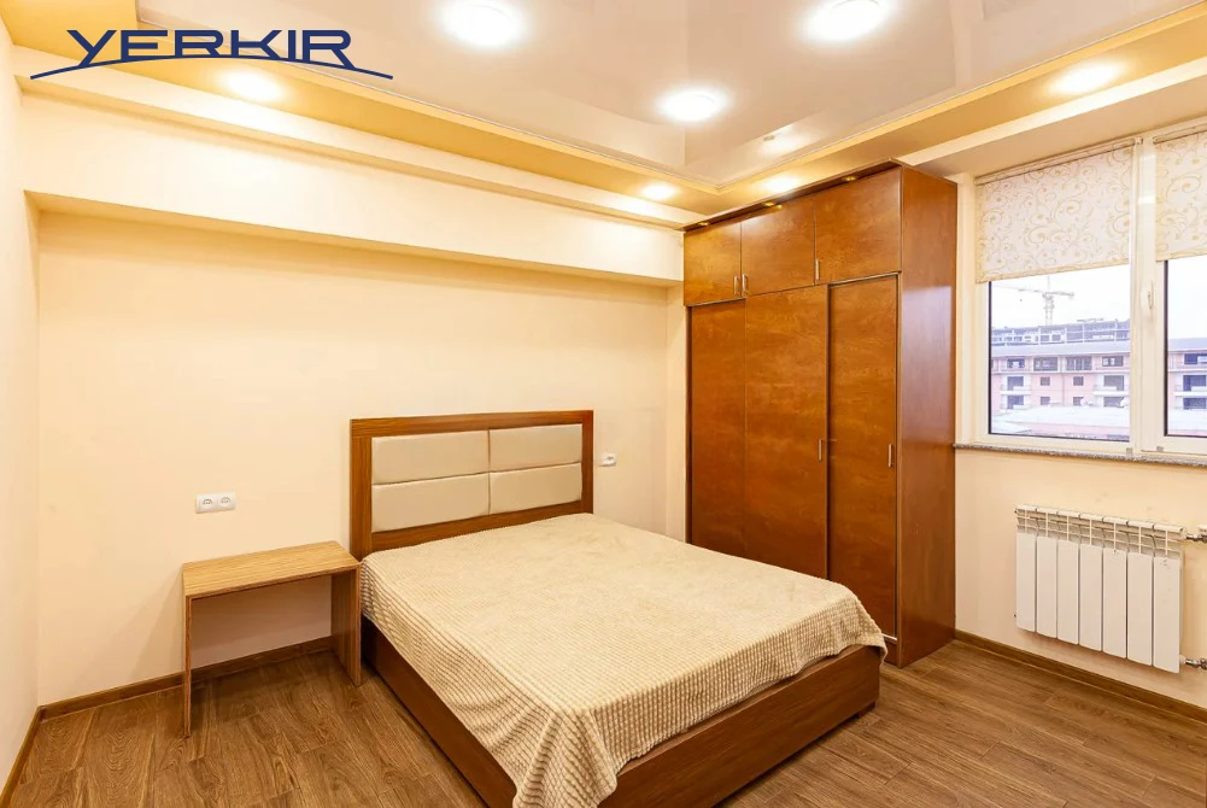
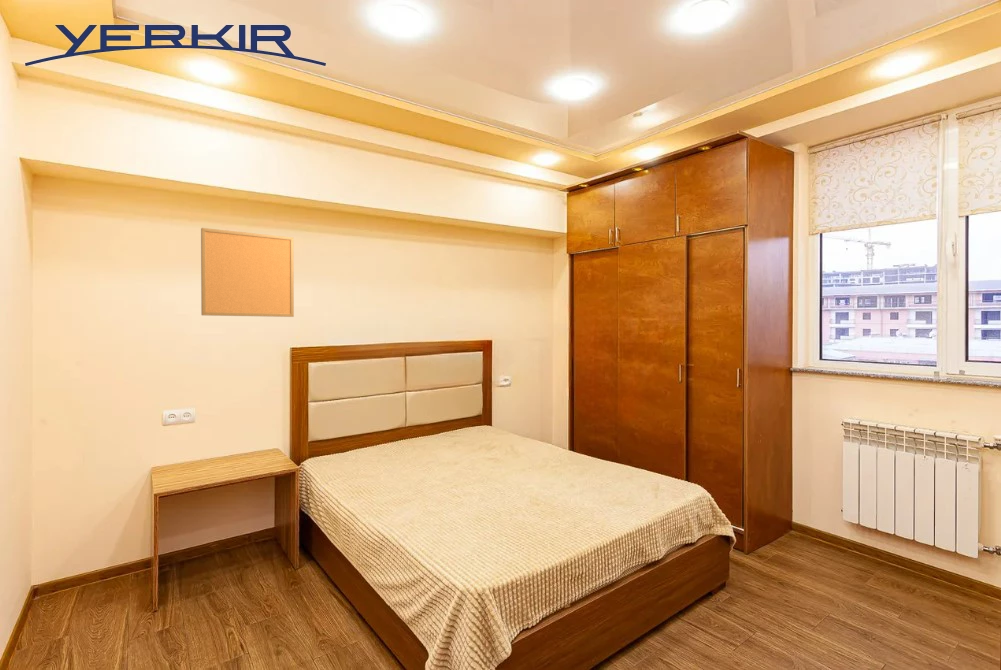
+ wall art [200,227,295,318]
